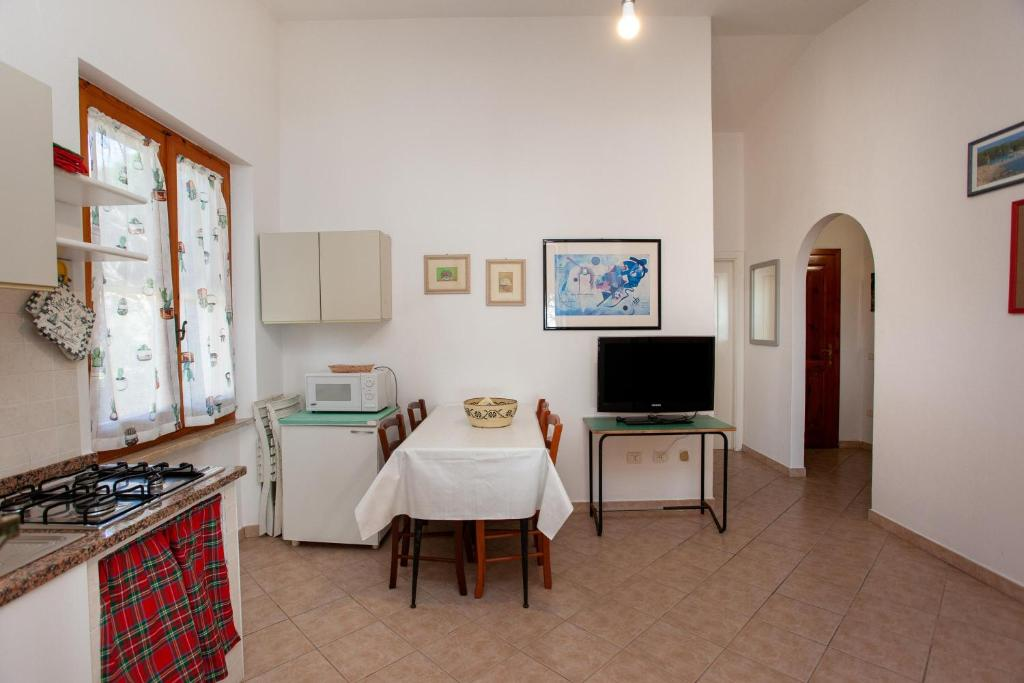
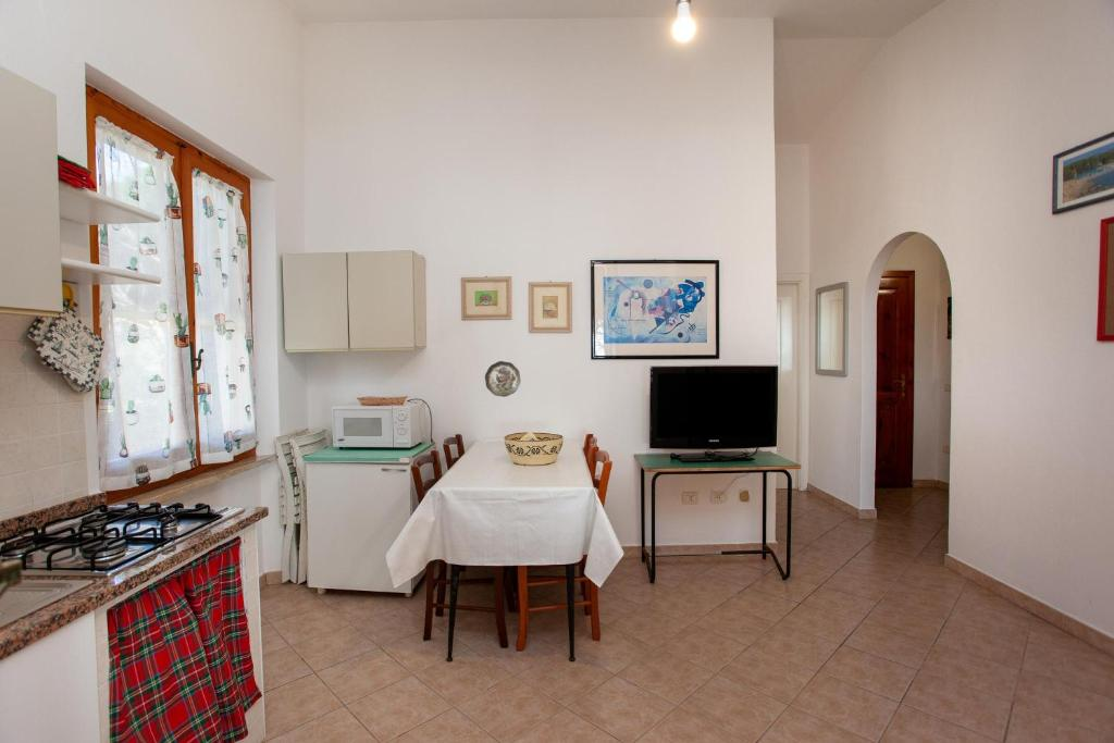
+ decorative plate [484,360,521,398]
